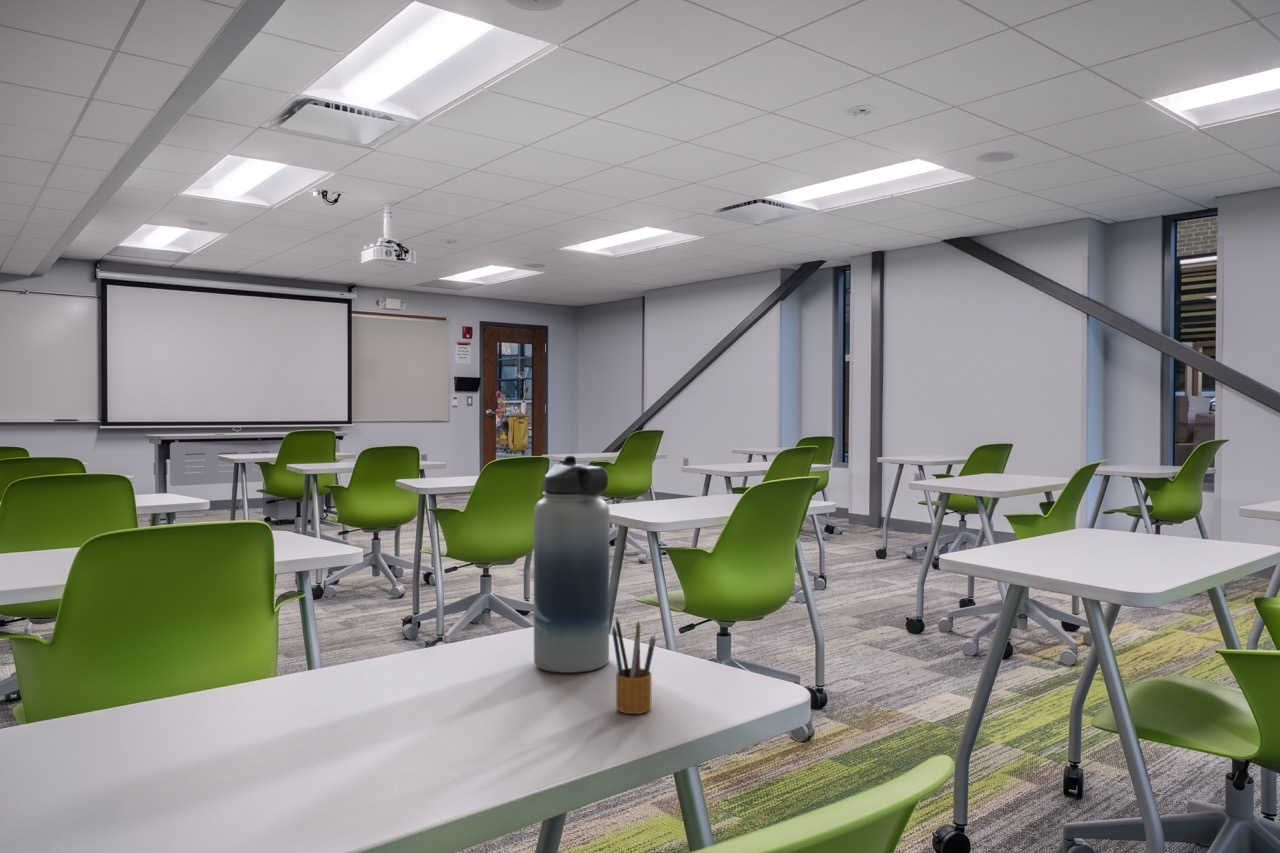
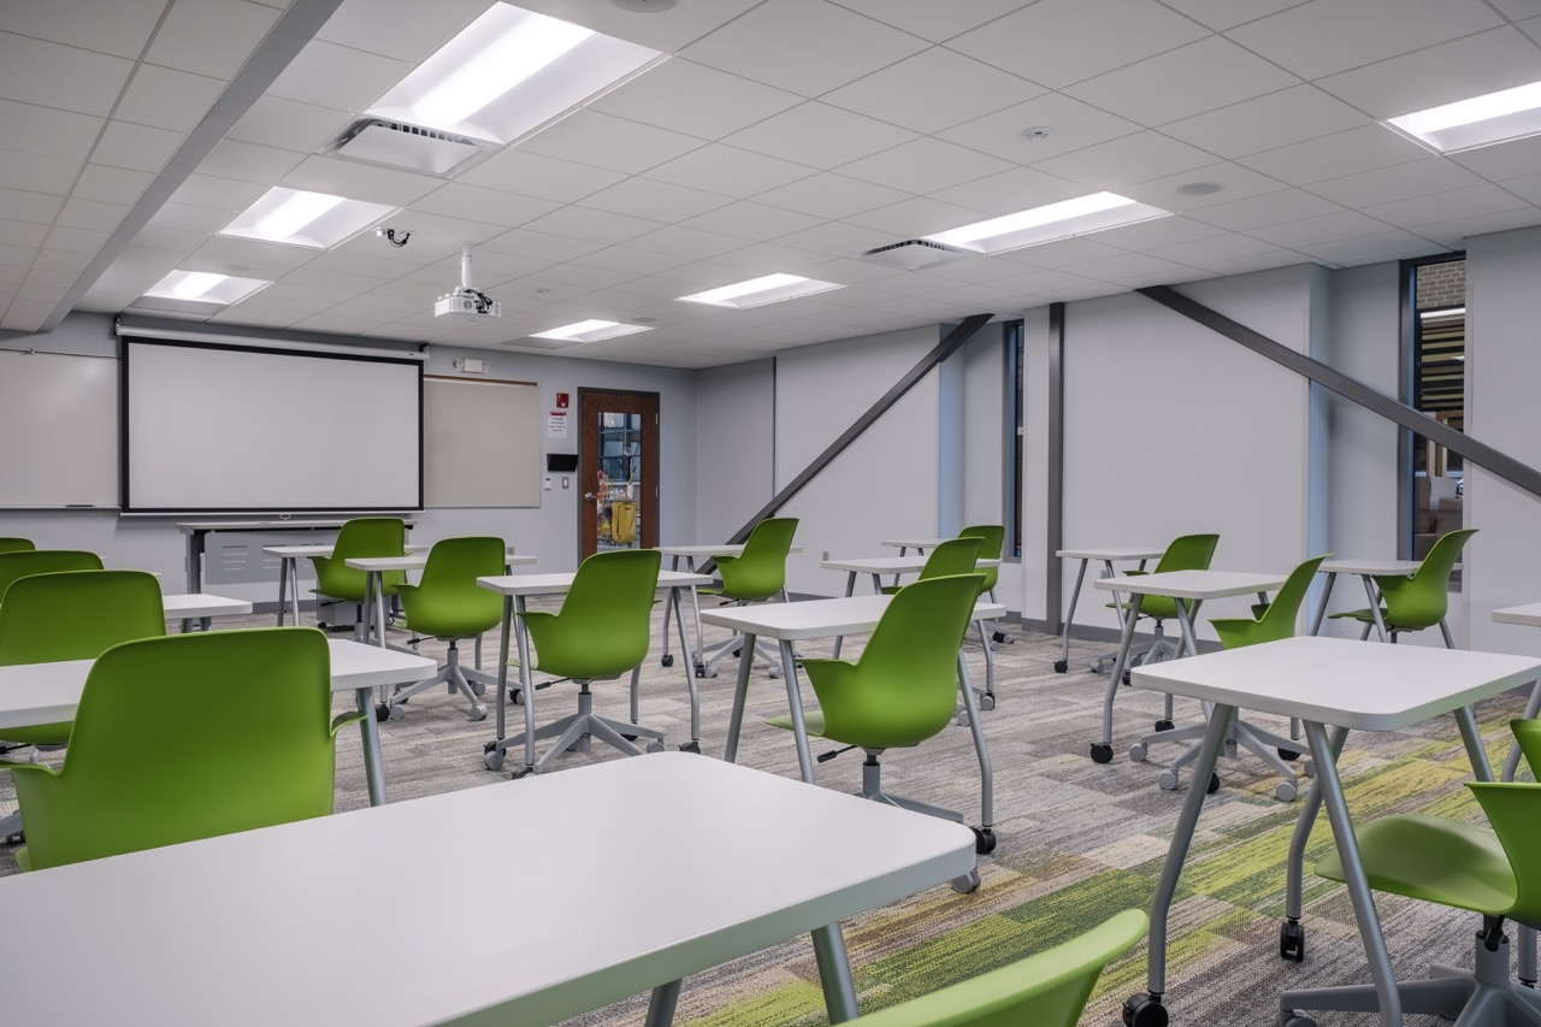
- water bottle [533,455,610,674]
- pencil box [611,616,657,715]
